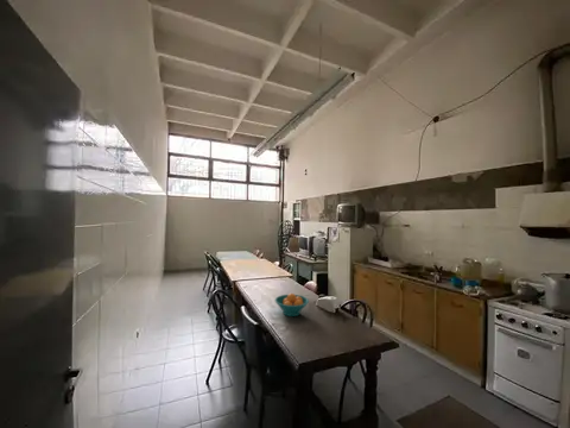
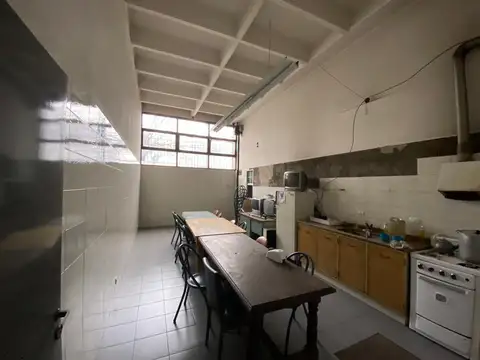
- fruit bowl [273,292,310,317]
